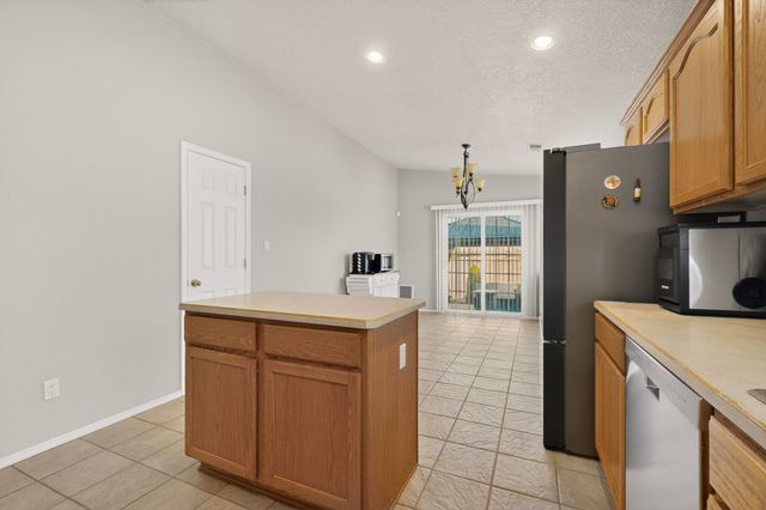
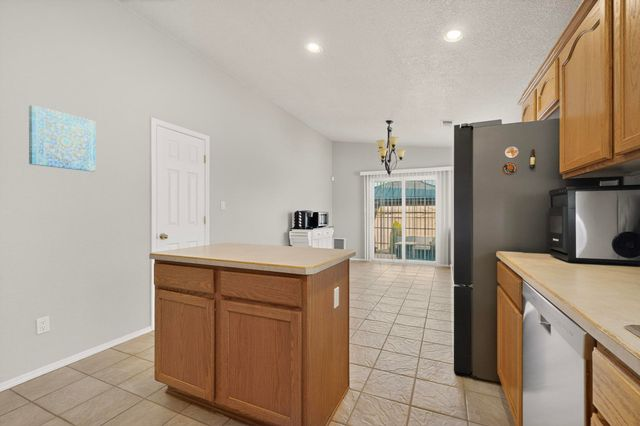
+ wall art [28,104,97,173]
